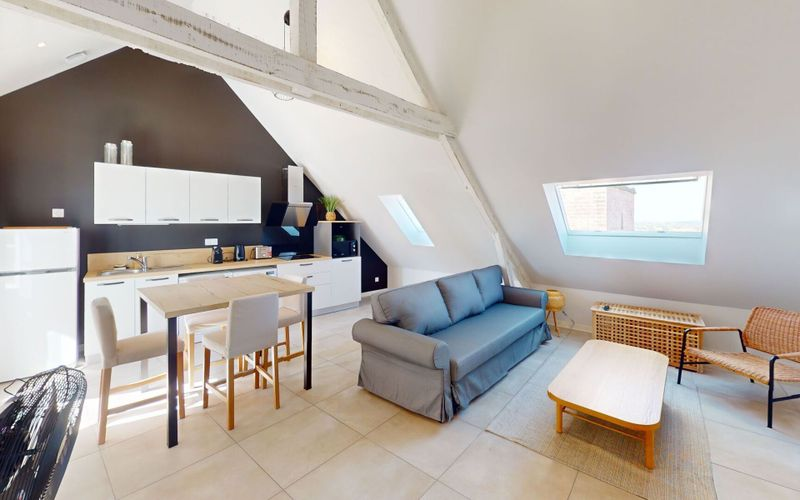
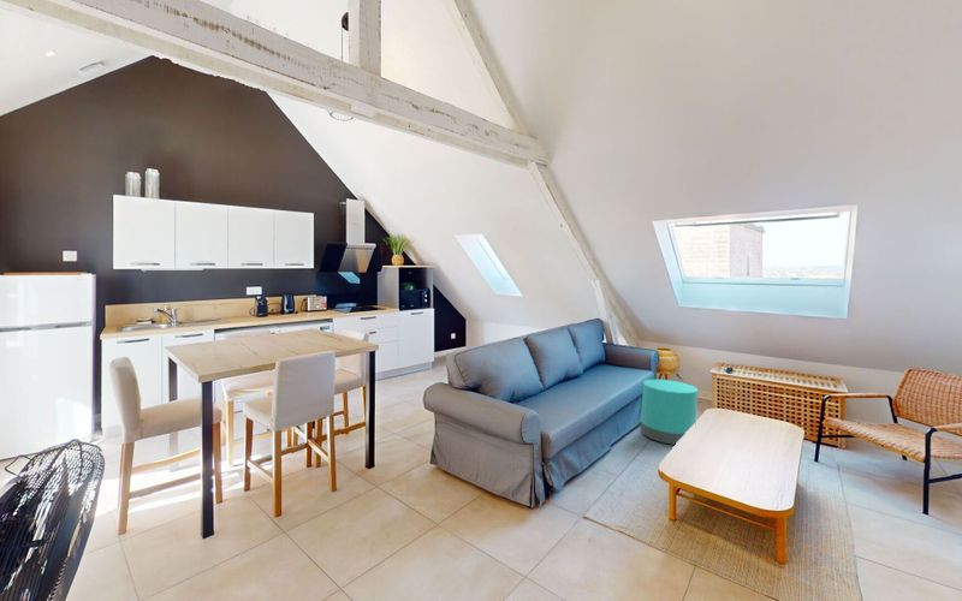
+ trash can [640,379,699,446]
